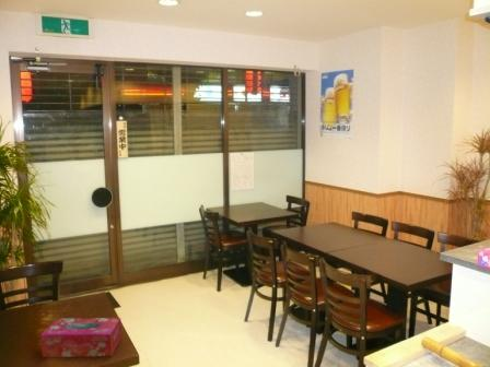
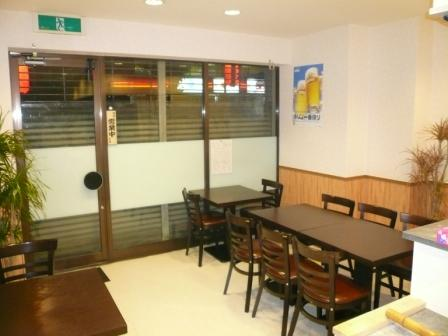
- tissue box [39,317,122,358]
